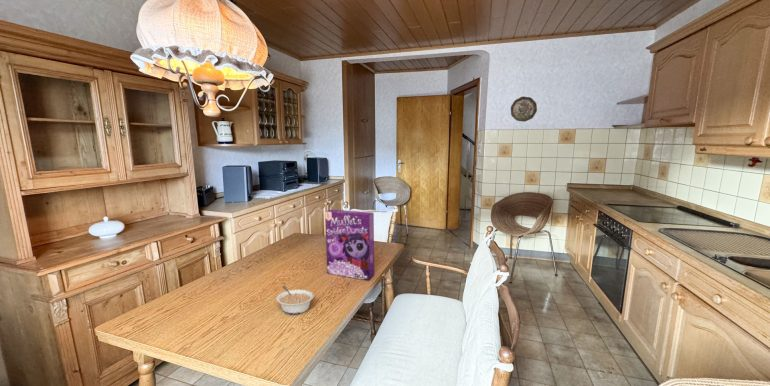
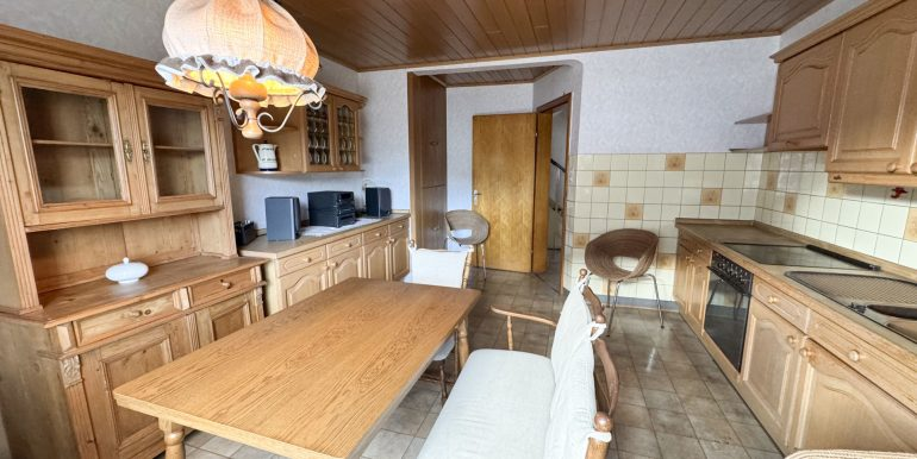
- cereal box [324,208,375,281]
- legume [275,285,315,315]
- decorative plate [510,96,538,123]
